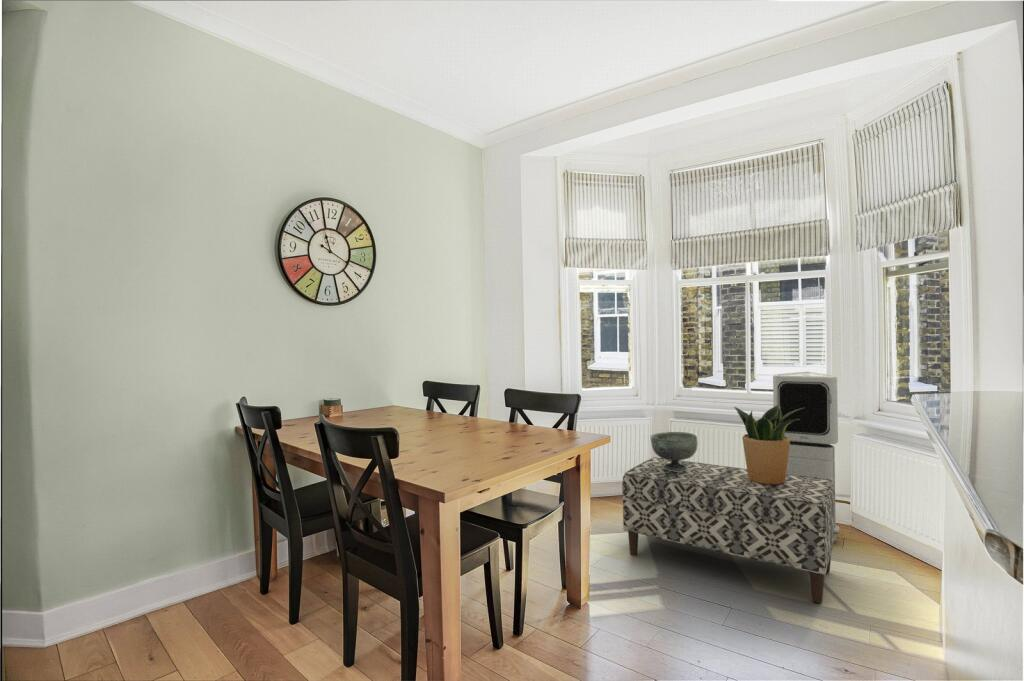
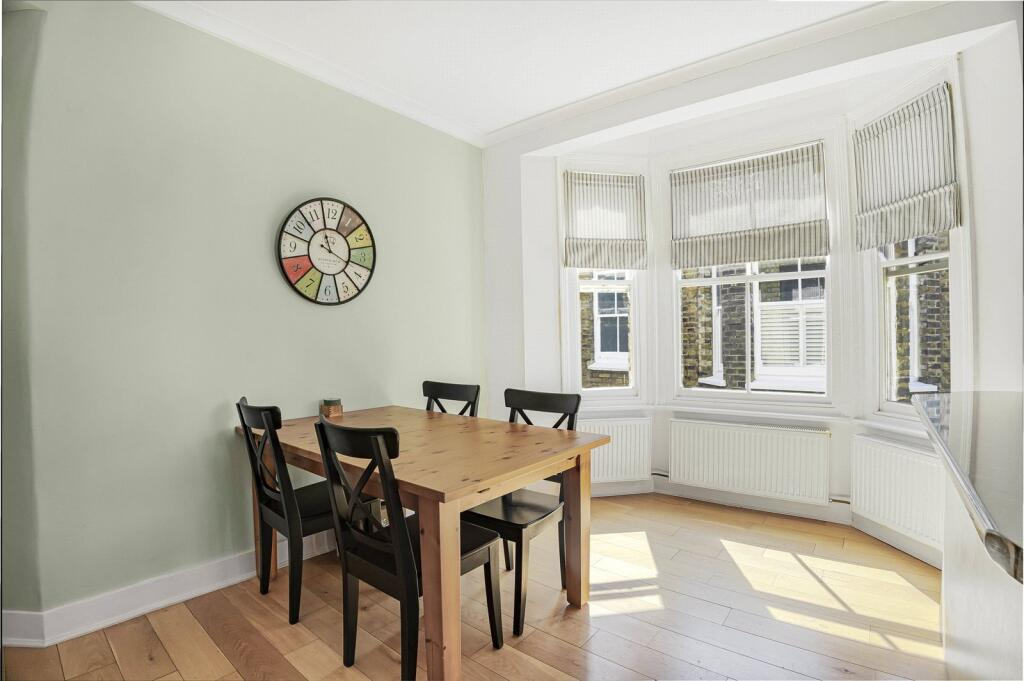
- bench [621,456,836,604]
- potted plant [733,404,803,485]
- decorative bowl [649,431,699,472]
- air purifier [772,371,840,541]
